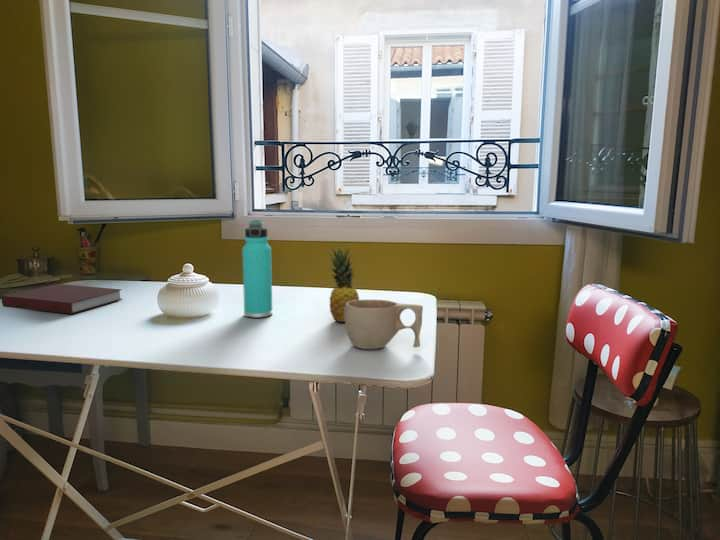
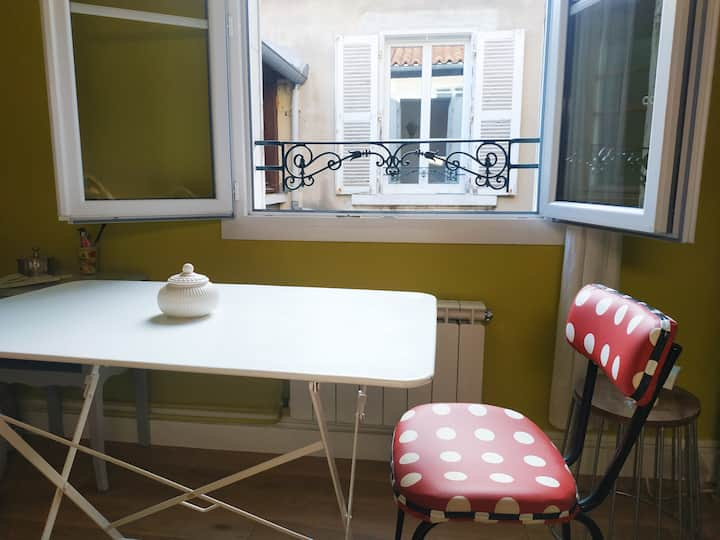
- notebook [1,283,123,315]
- thermos bottle [241,219,273,319]
- fruit [328,246,360,323]
- cup [344,299,424,350]
